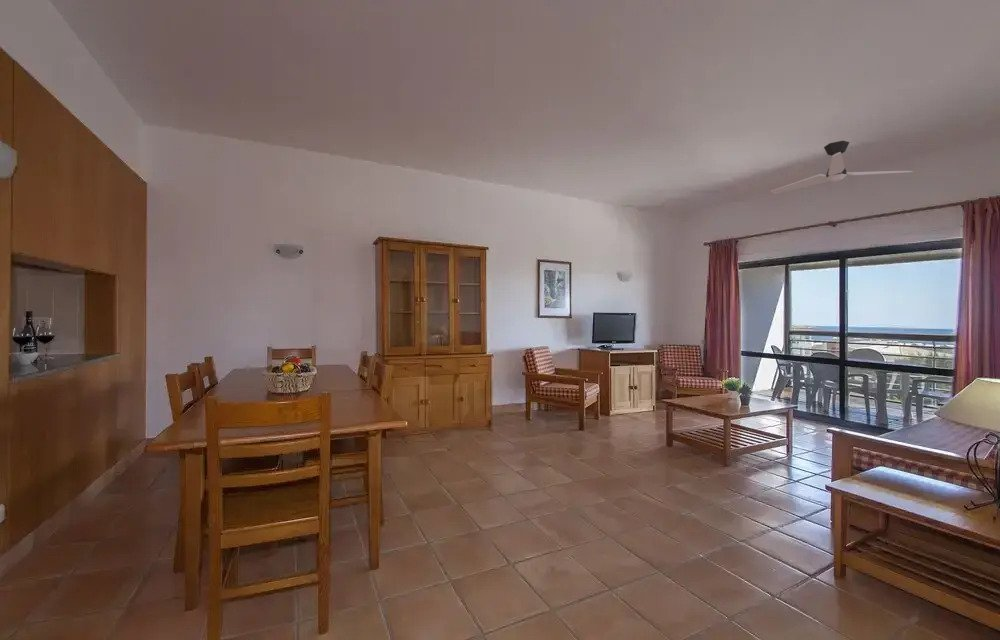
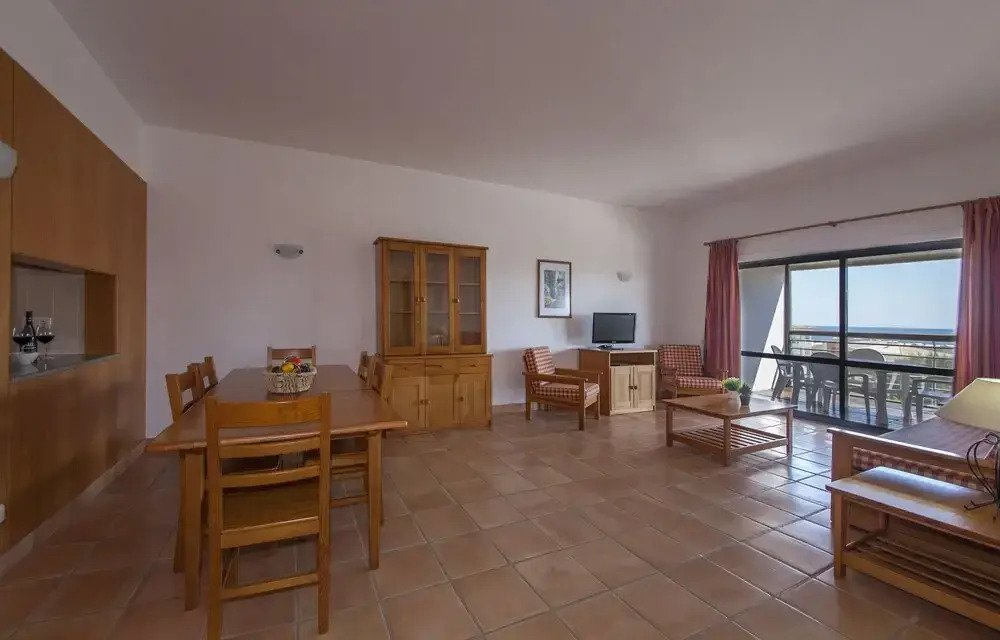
- ceiling fan [770,140,914,195]
